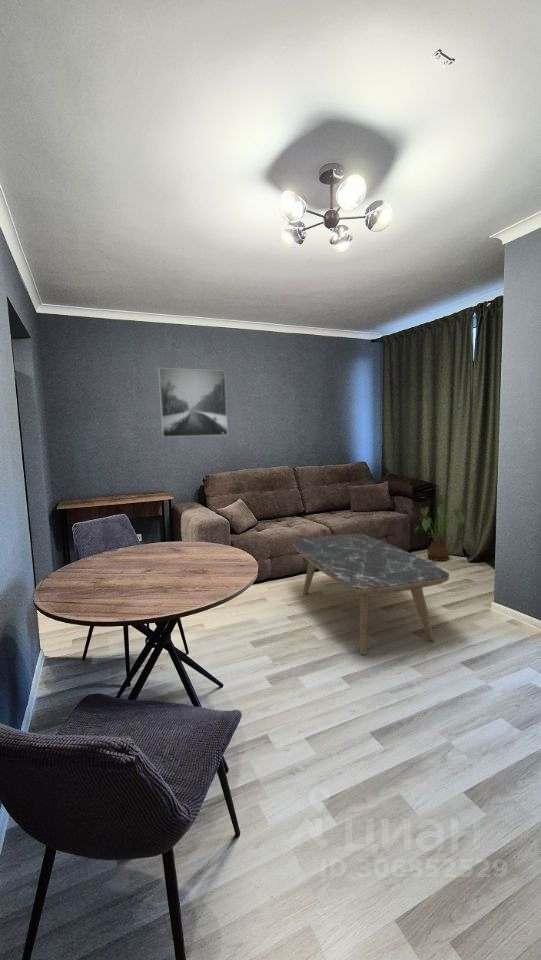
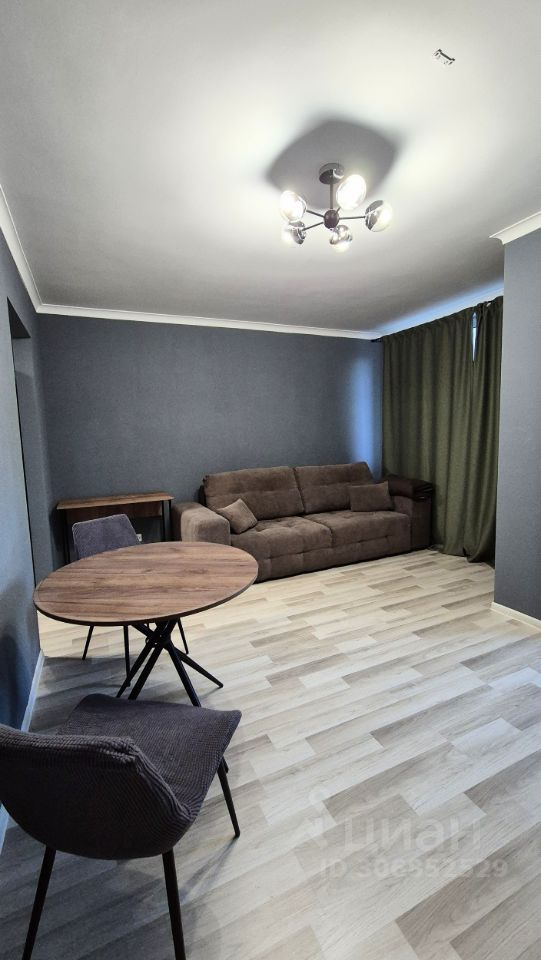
- coffee table [291,533,450,656]
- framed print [157,367,229,438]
- house plant [414,503,465,562]
